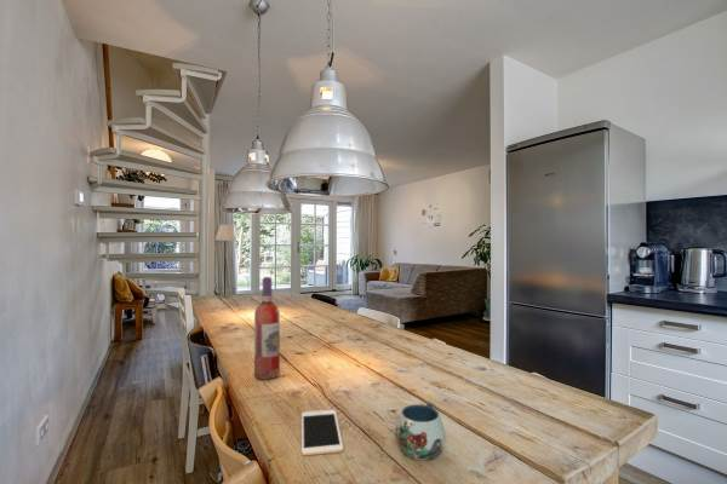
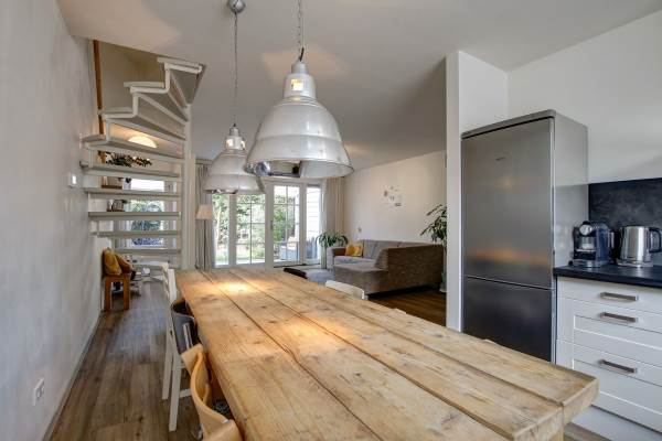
- mug [394,402,447,462]
- cell phone [300,409,344,456]
- wine bottle [253,276,281,380]
